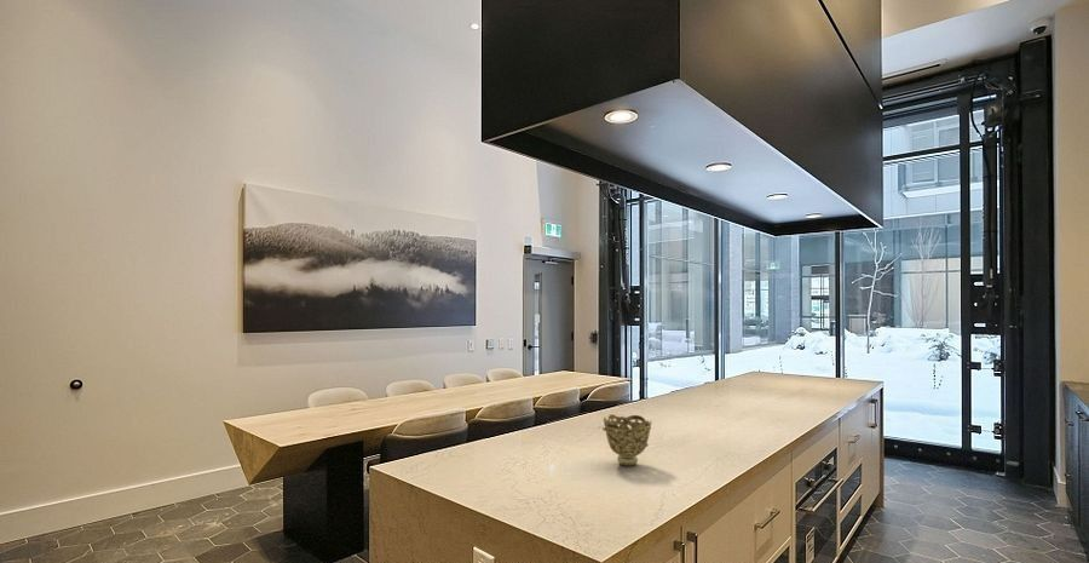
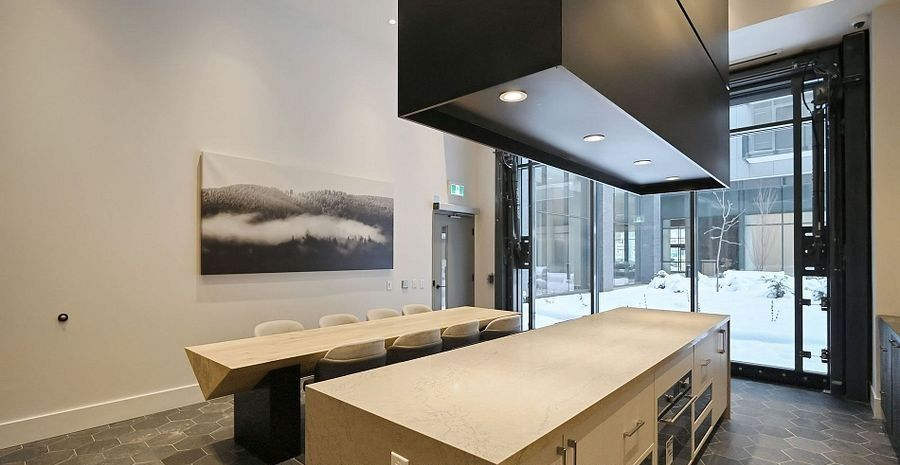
- decorative bowl [601,413,653,467]
